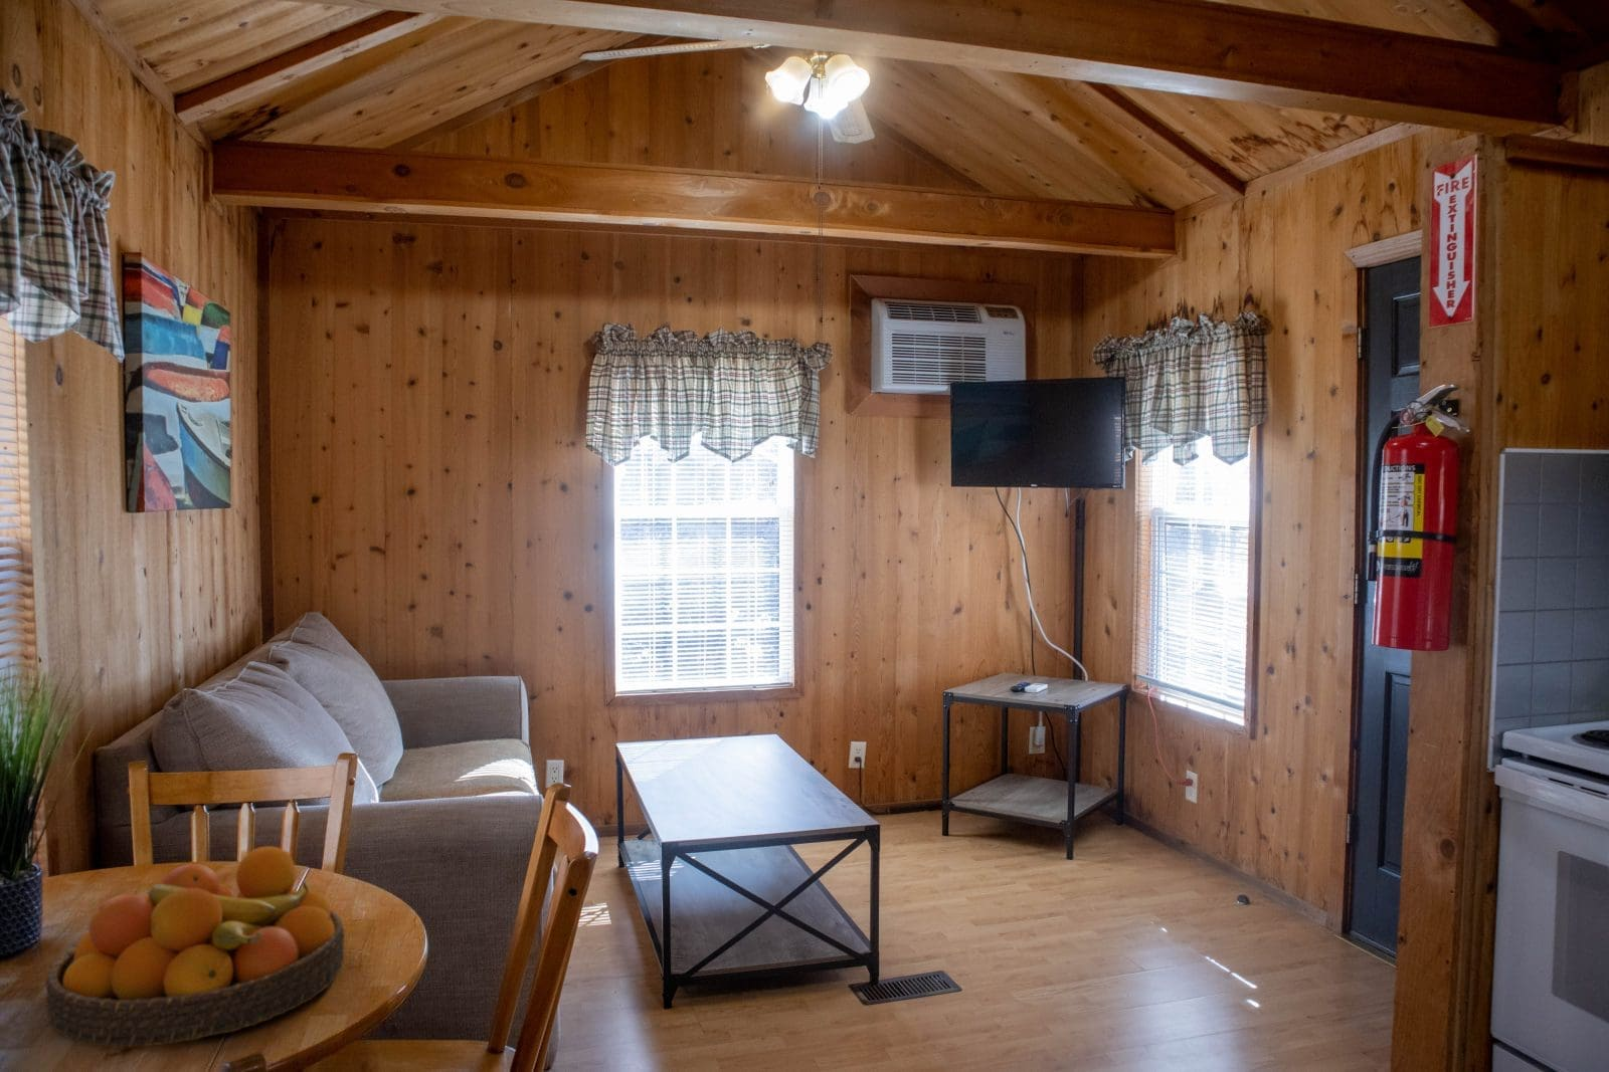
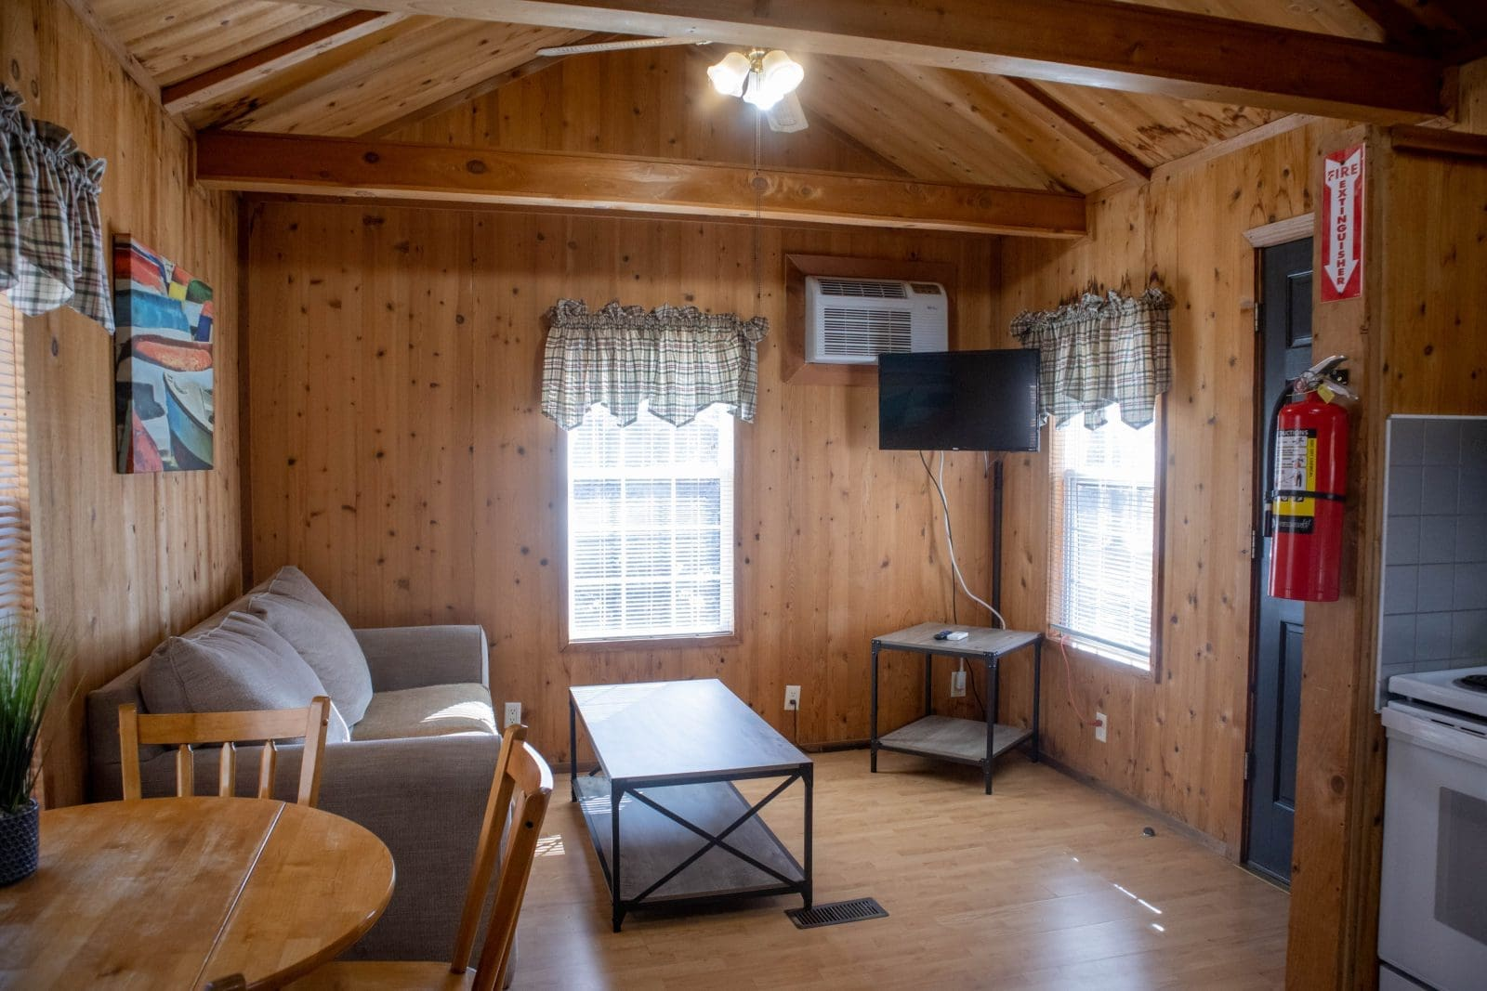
- fruit bowl [44,845,345,1048]
